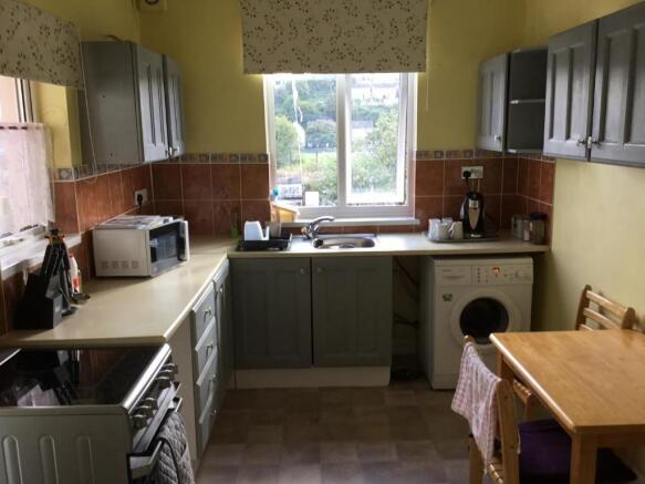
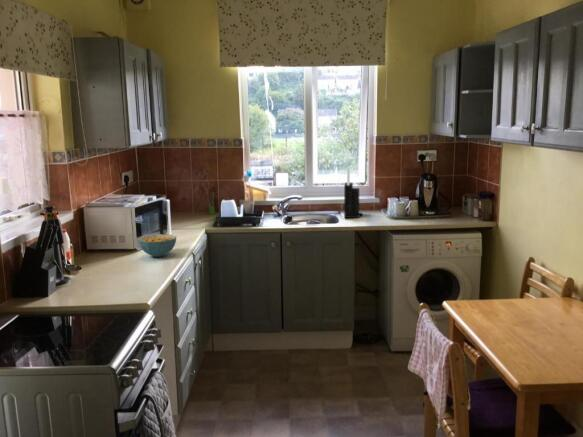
+ cereal bowl [137,233,177,258]
+ knife block [343,166,363,219]
